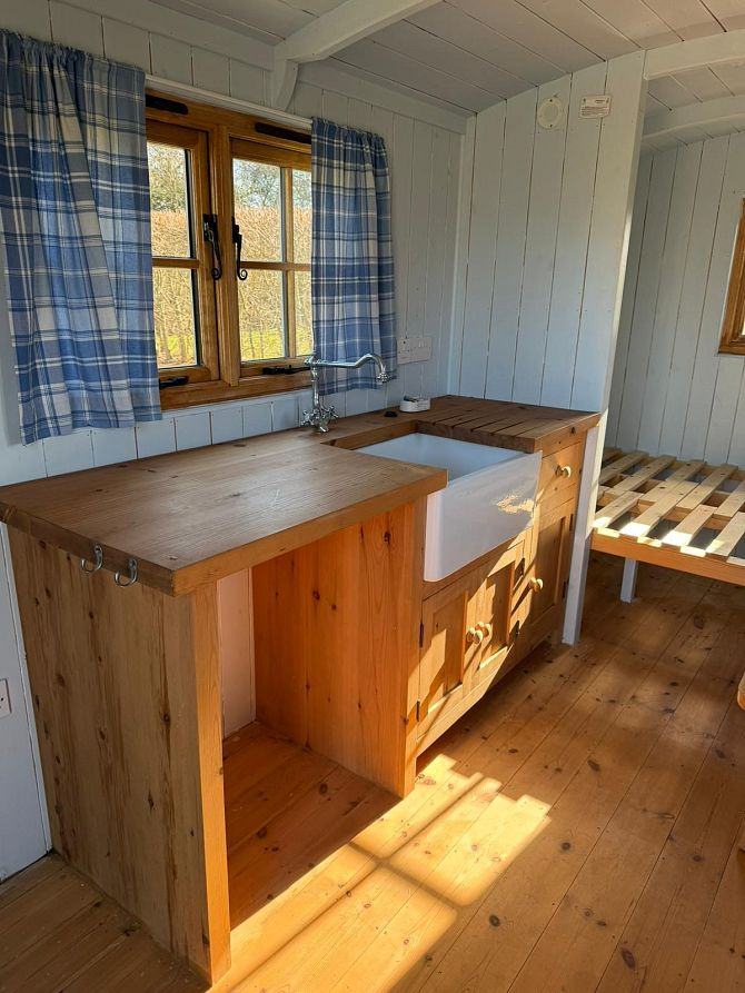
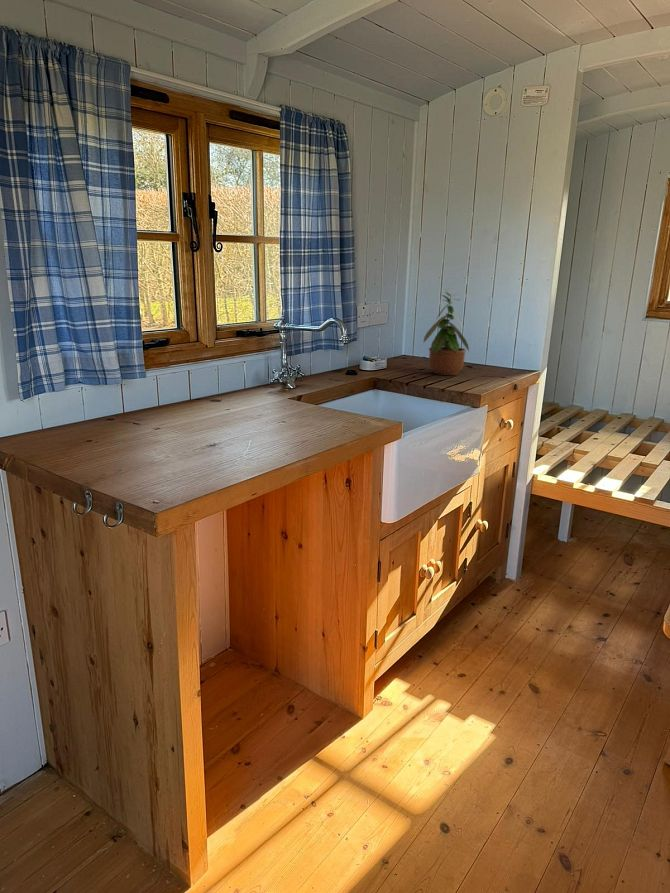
+ potted plant [422,288,470,376]
